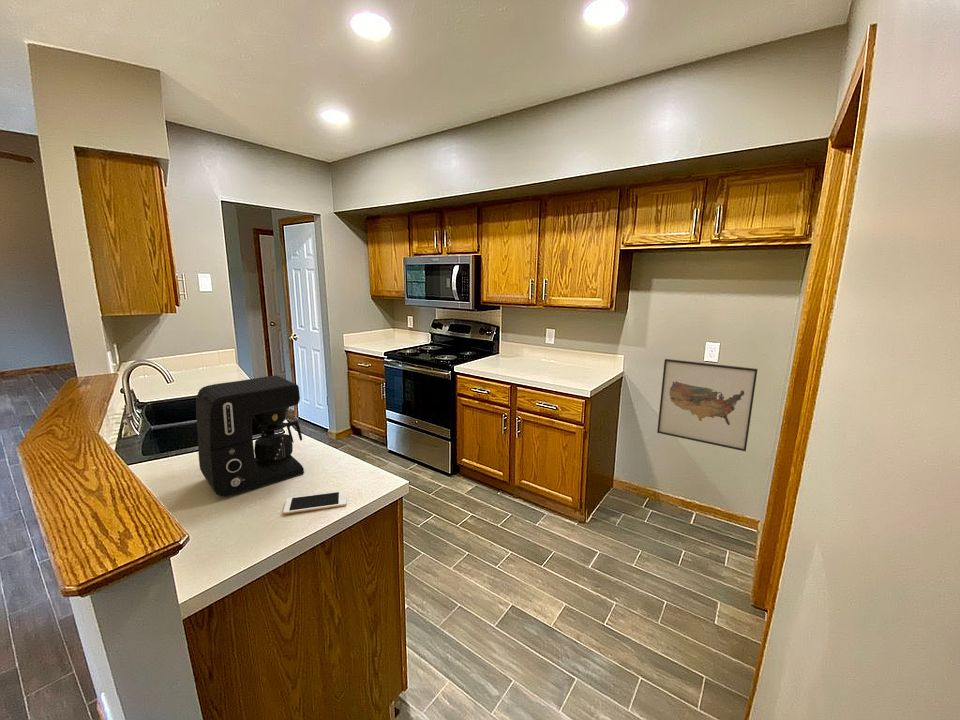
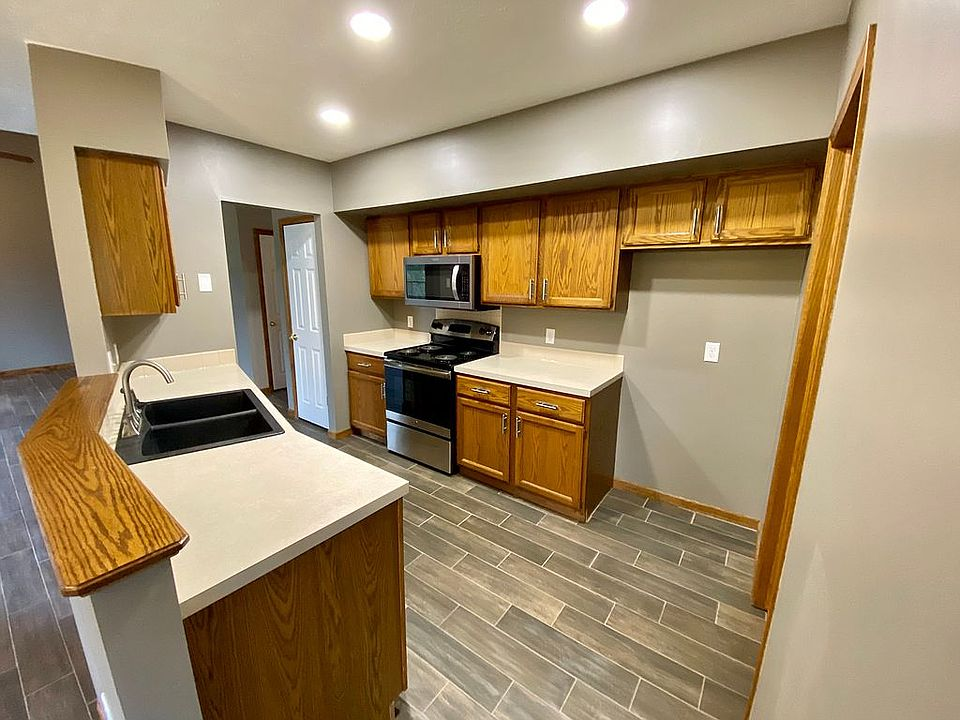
- coffee maker [195,374,305,498]
- cell phone [282,490,348,515]
- wall art [656,358,759,452]
